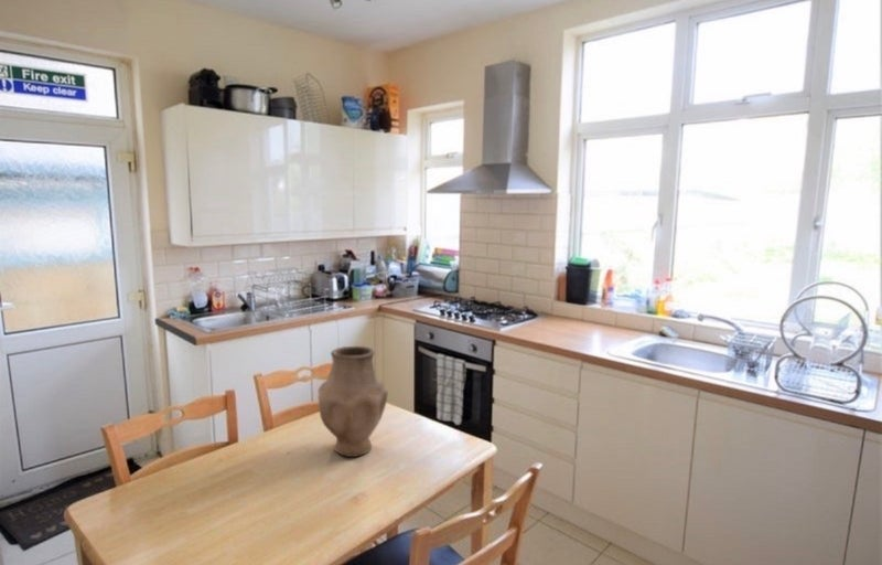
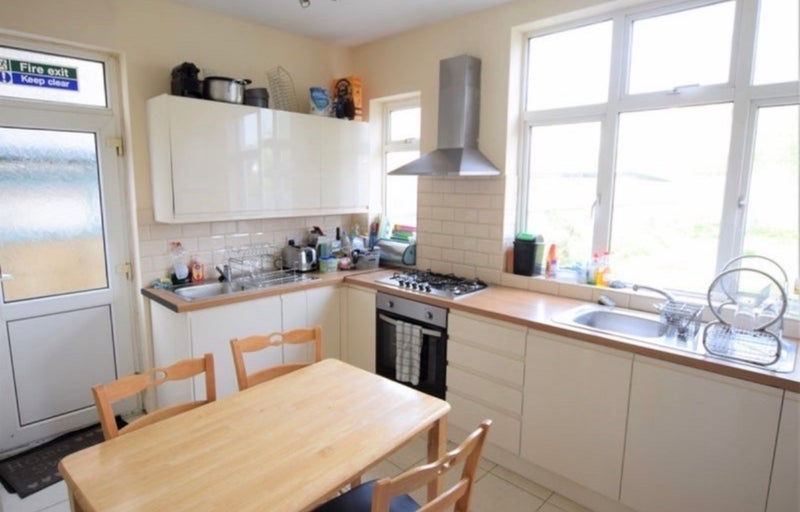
- vase [318,345,389,458]
